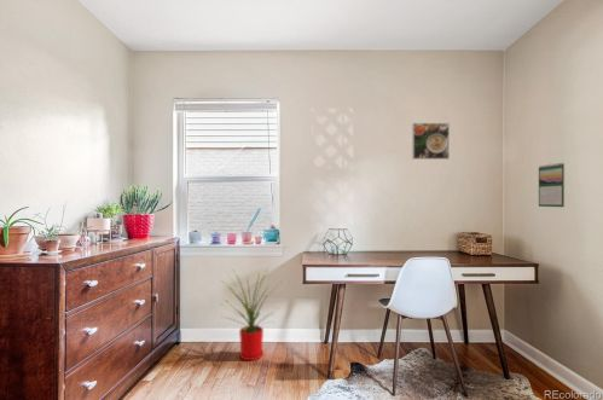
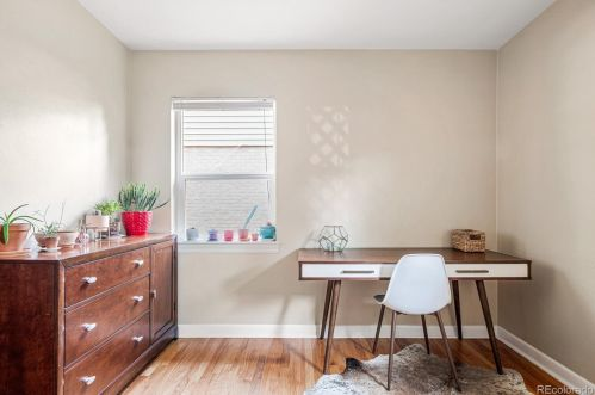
- calendar [538,162,566,208]
- house plant [219,267,285,361]
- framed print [411,122,451,161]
